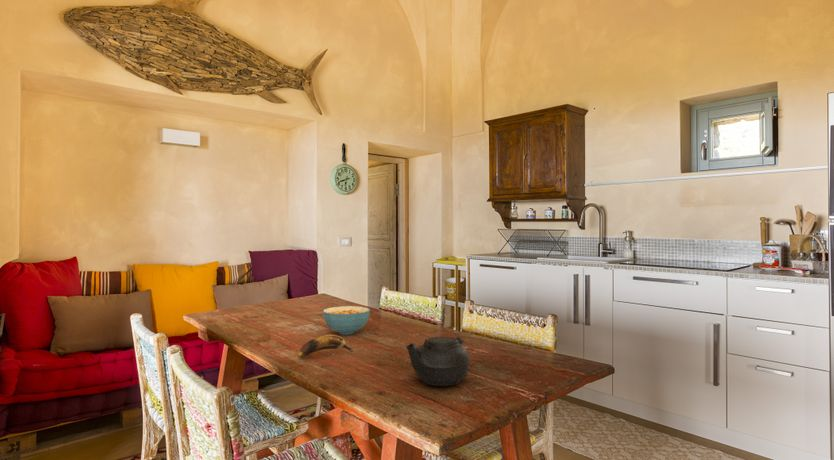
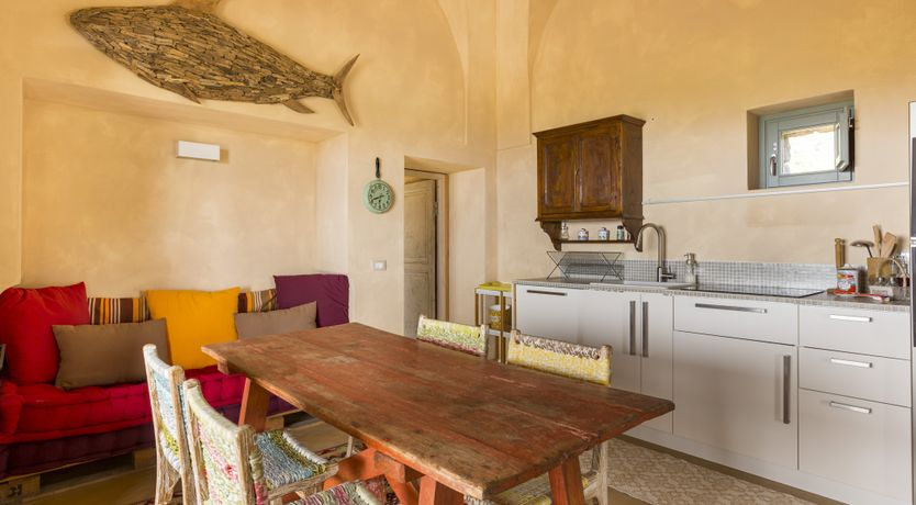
- teapot [405,336,471,388]
- banana [297,334,355,358]
- cereal bowl [322,305,371,336]
